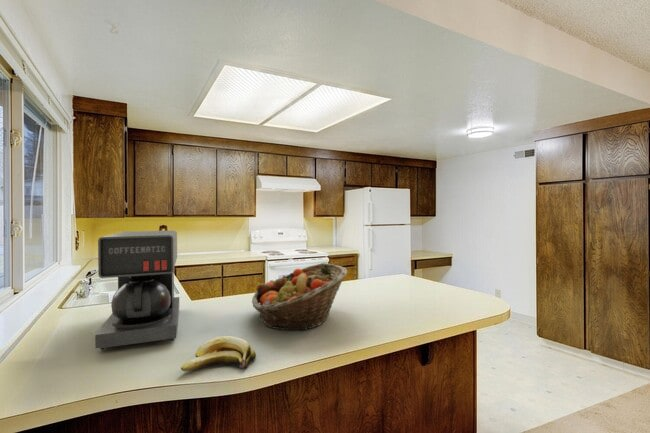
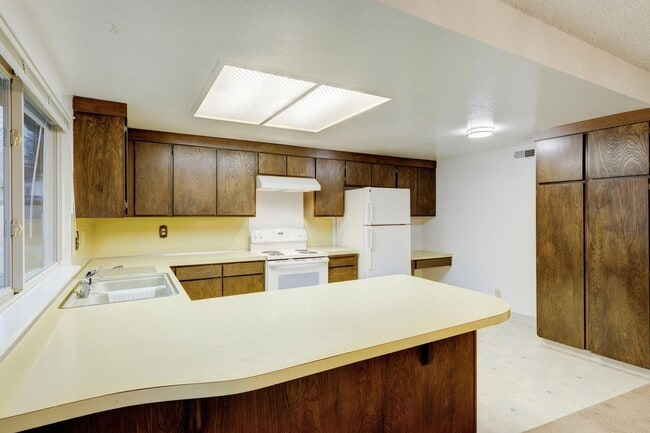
- banana [180,335,257,372]
- fruit basket [251,262,348,332]
- coffee maker [94,229,180,351]
